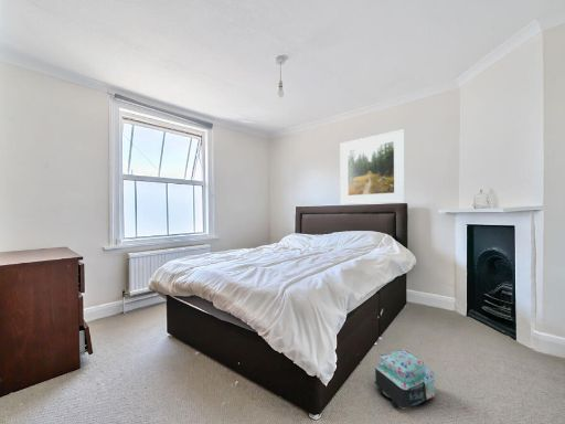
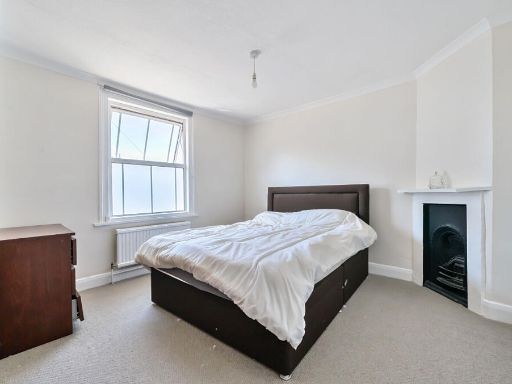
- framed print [339,128,406,205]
- backpack [373,349,437,410]
